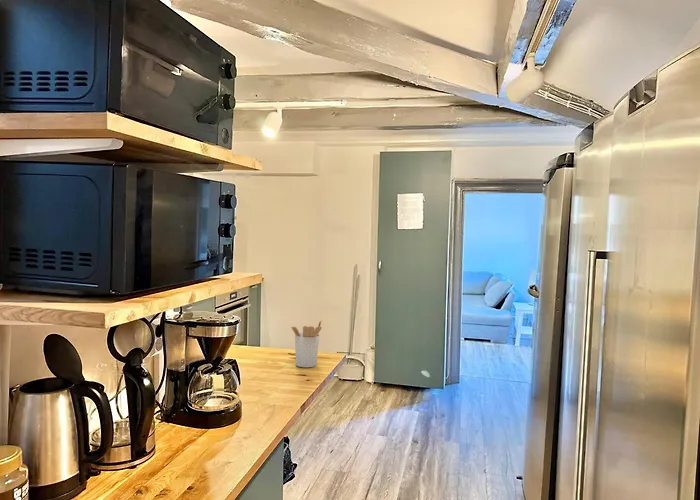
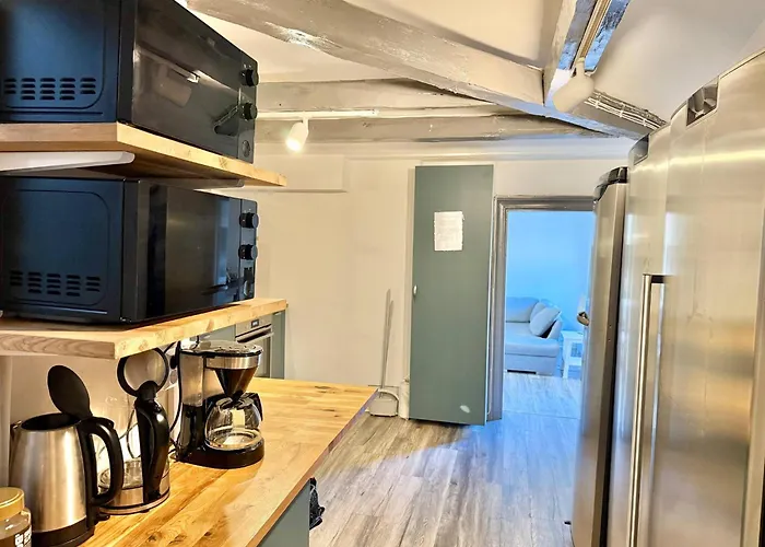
- utensil holder [290,319,323,368]
